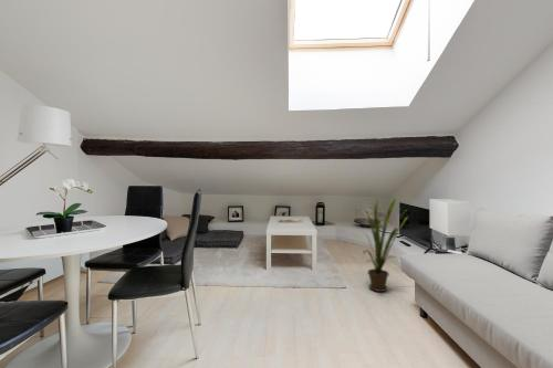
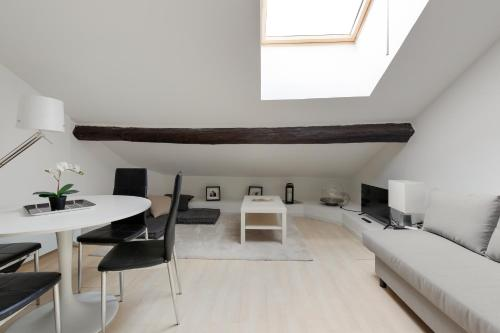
- house plant [362,196,409,293]
